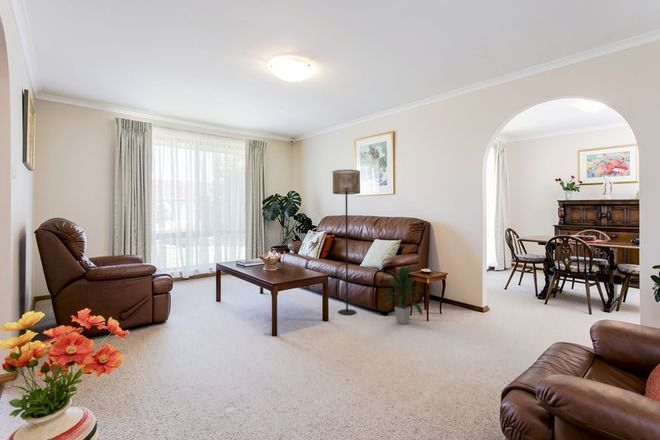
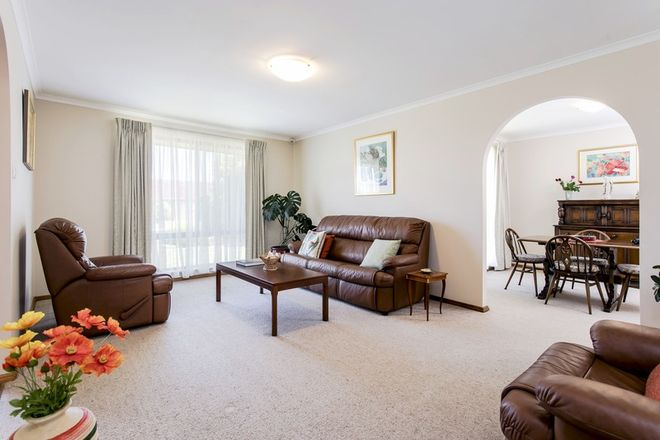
- indoor plant [381,263,423,325]
- floor lamp [332,169,361,316]
